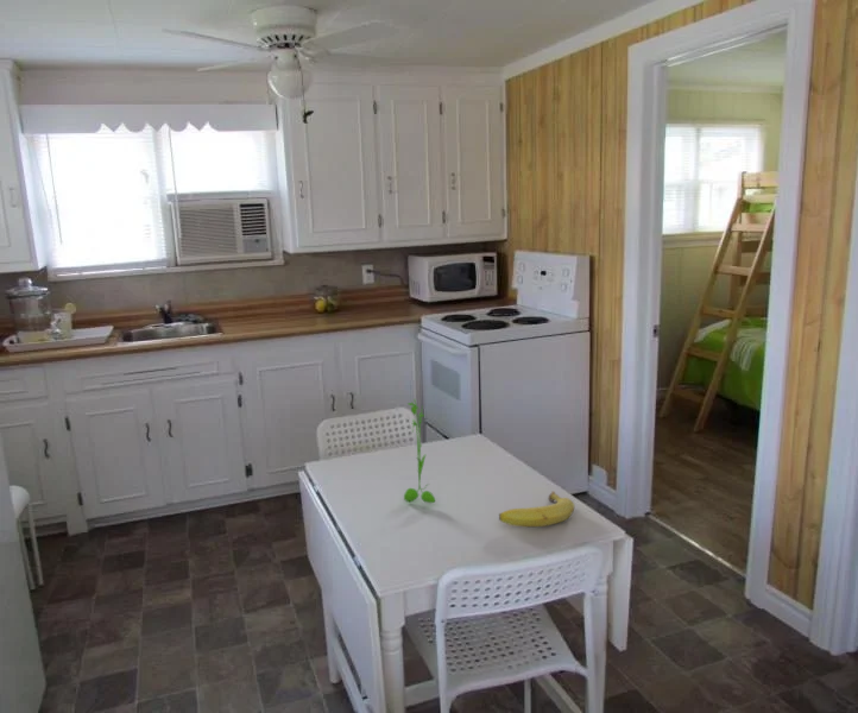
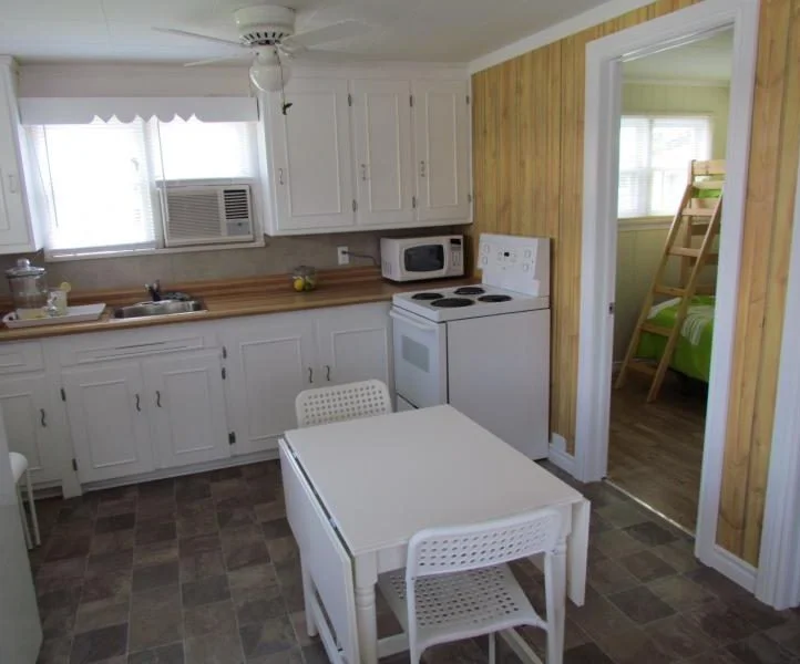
- fruit [498,491,575,528]
- plant [403,398,436,504]
